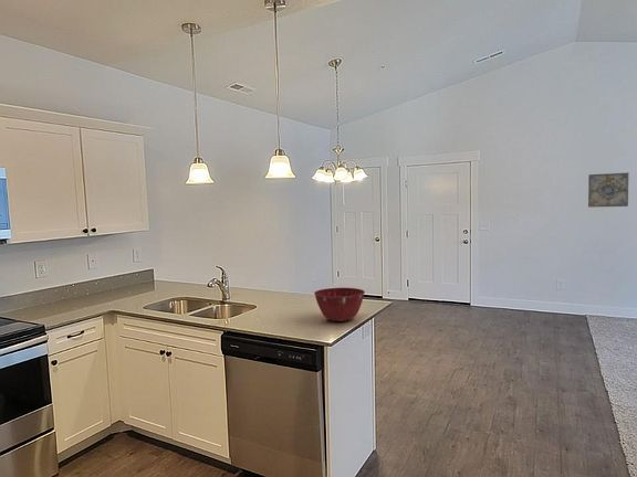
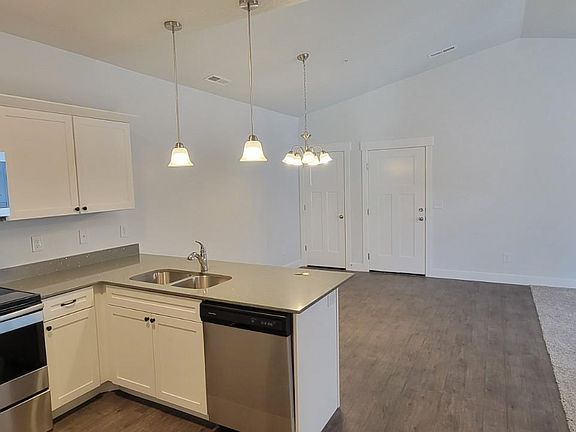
- wall art [587,171,629,209]
- mixing bowl [313,287,366,322]
